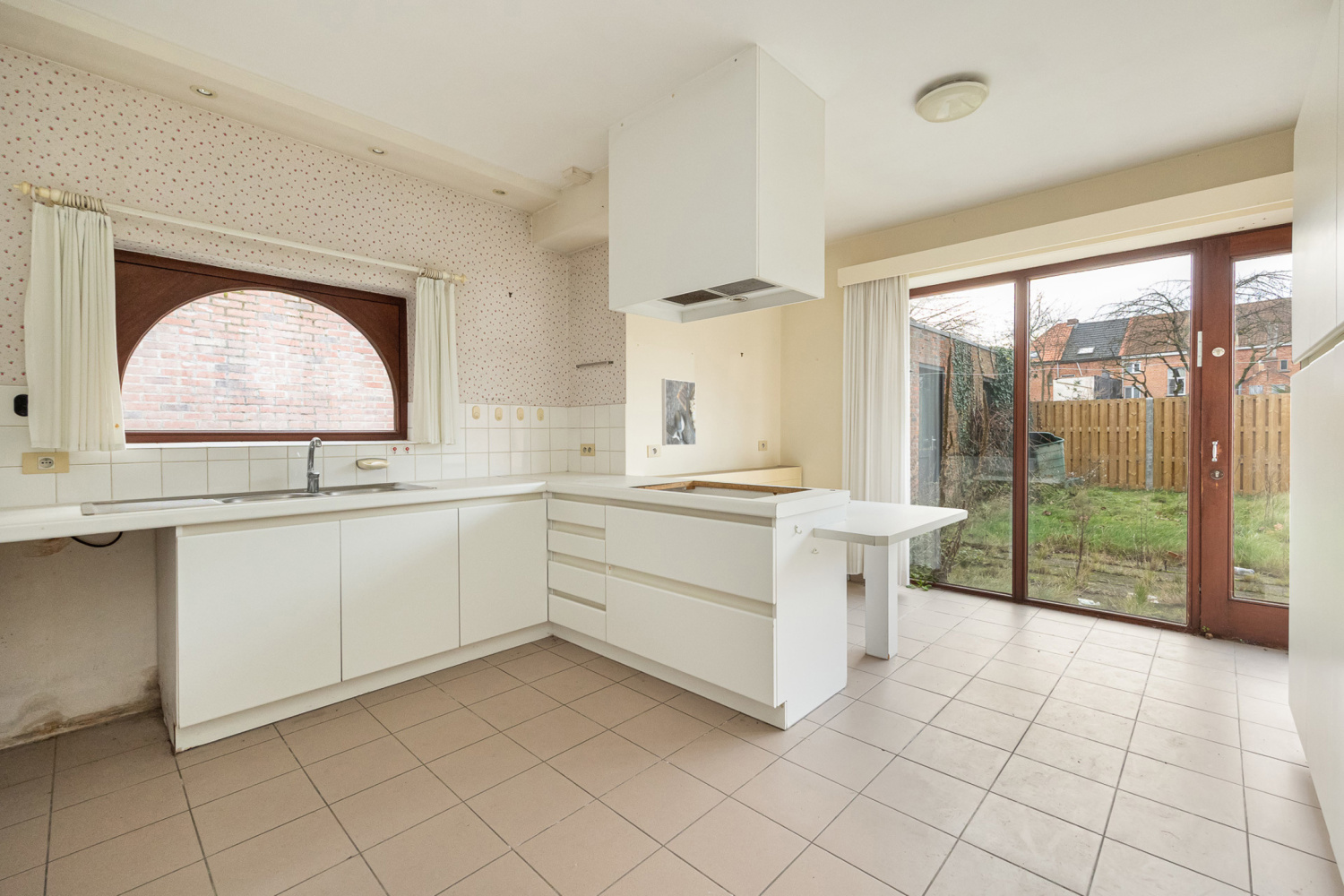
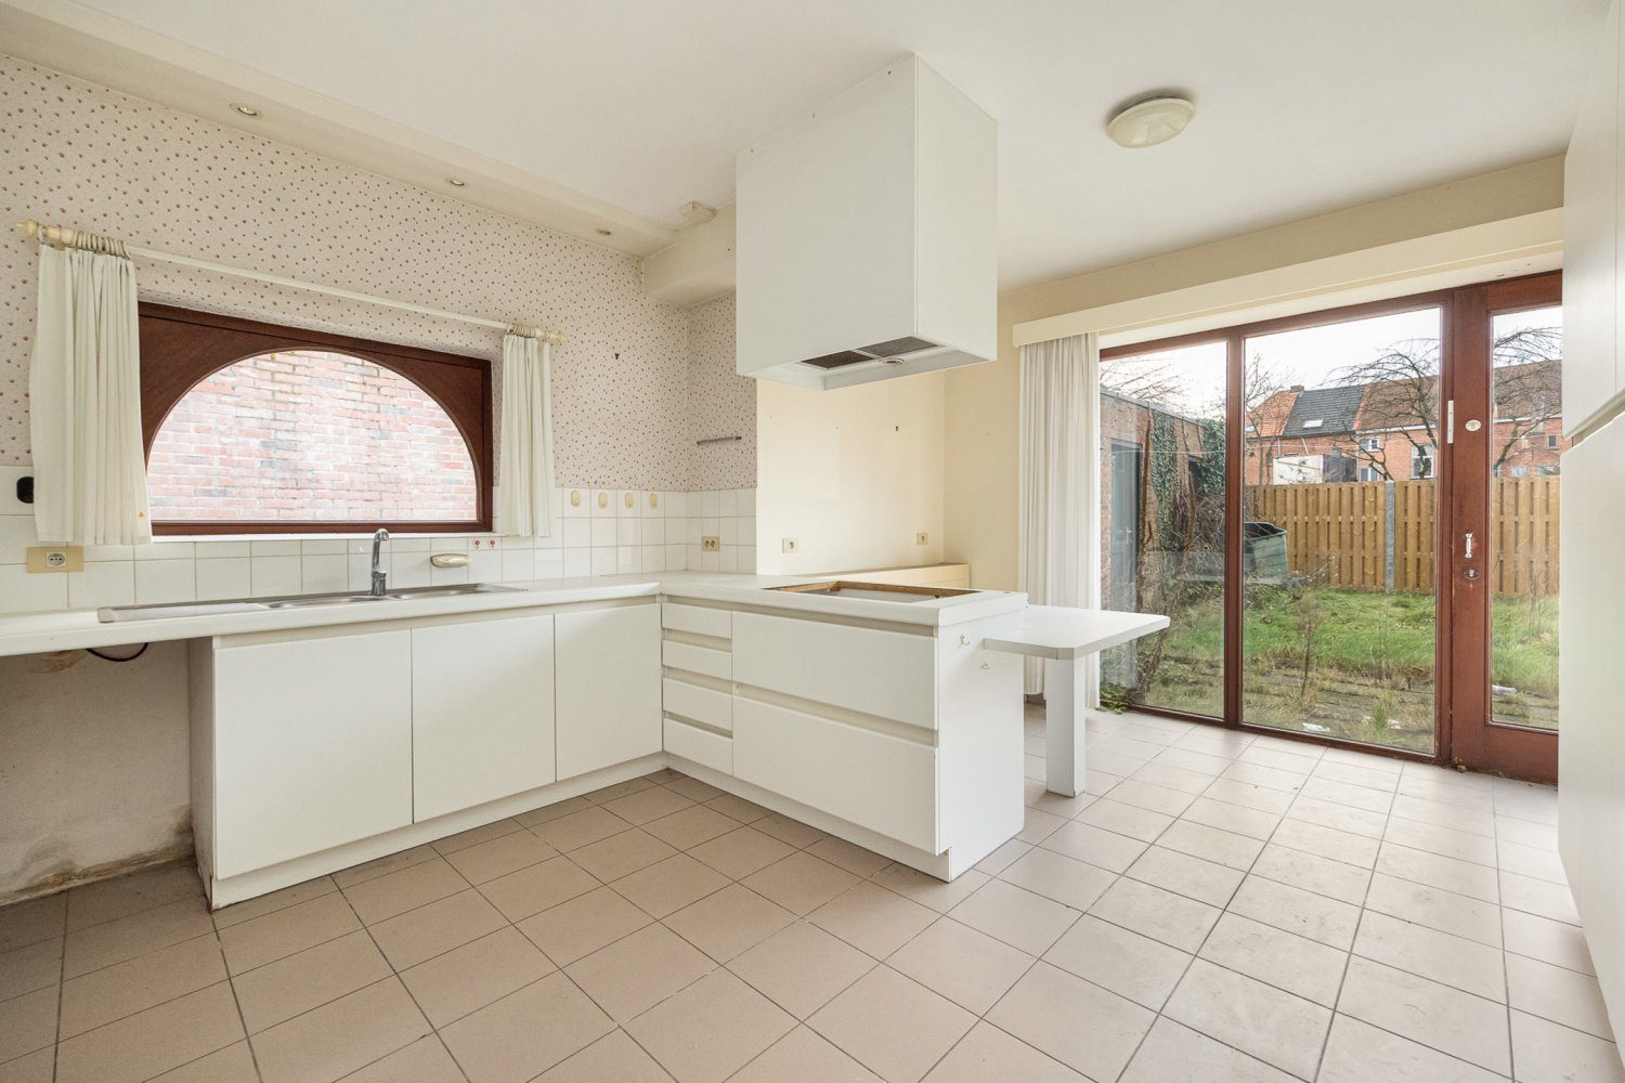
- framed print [661,378,697,446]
